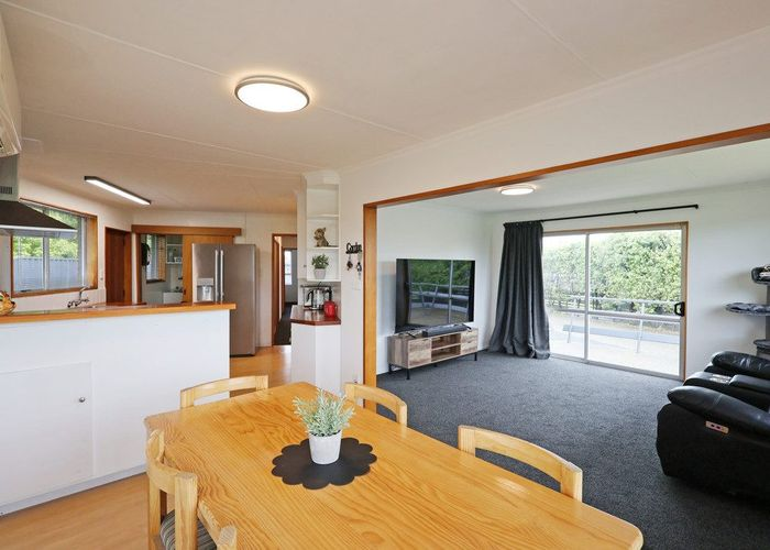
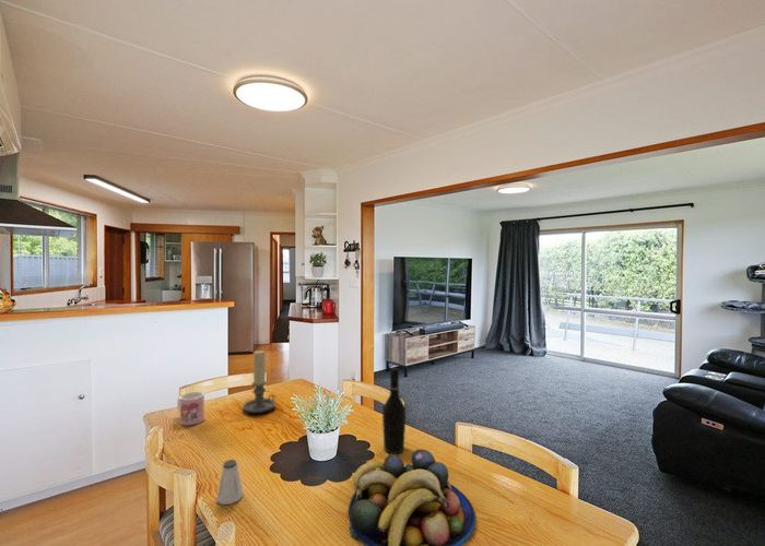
+ candle holder [242,349,278,414]
+ wine bottle [381,367,407,455]
+ mug [176,391,205,426]
+ saltshaker [215,459,245,506]
+ fruit bowl [348,449,476,546]
